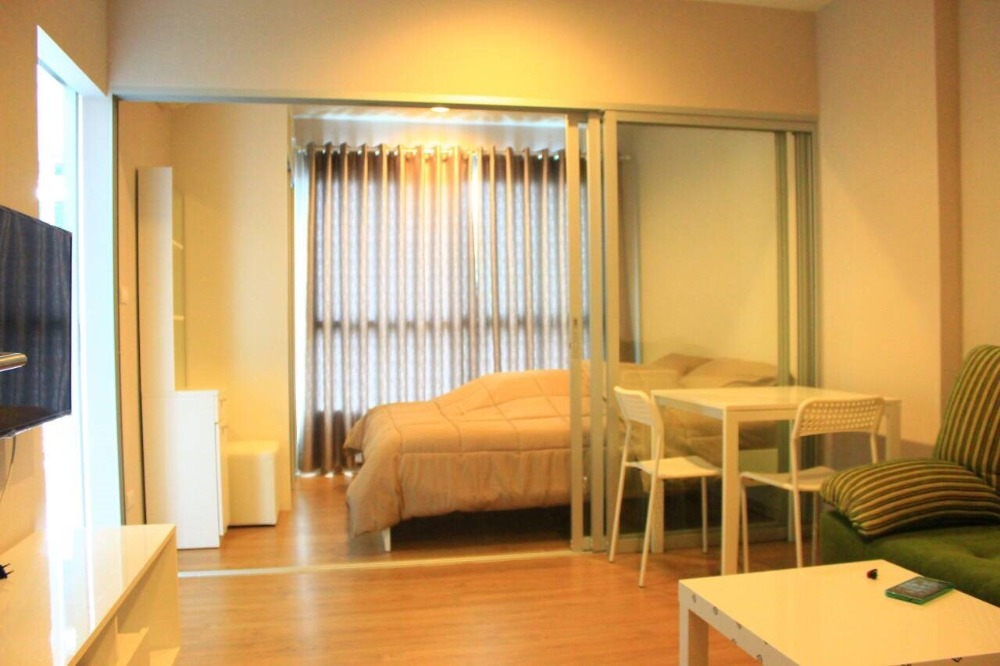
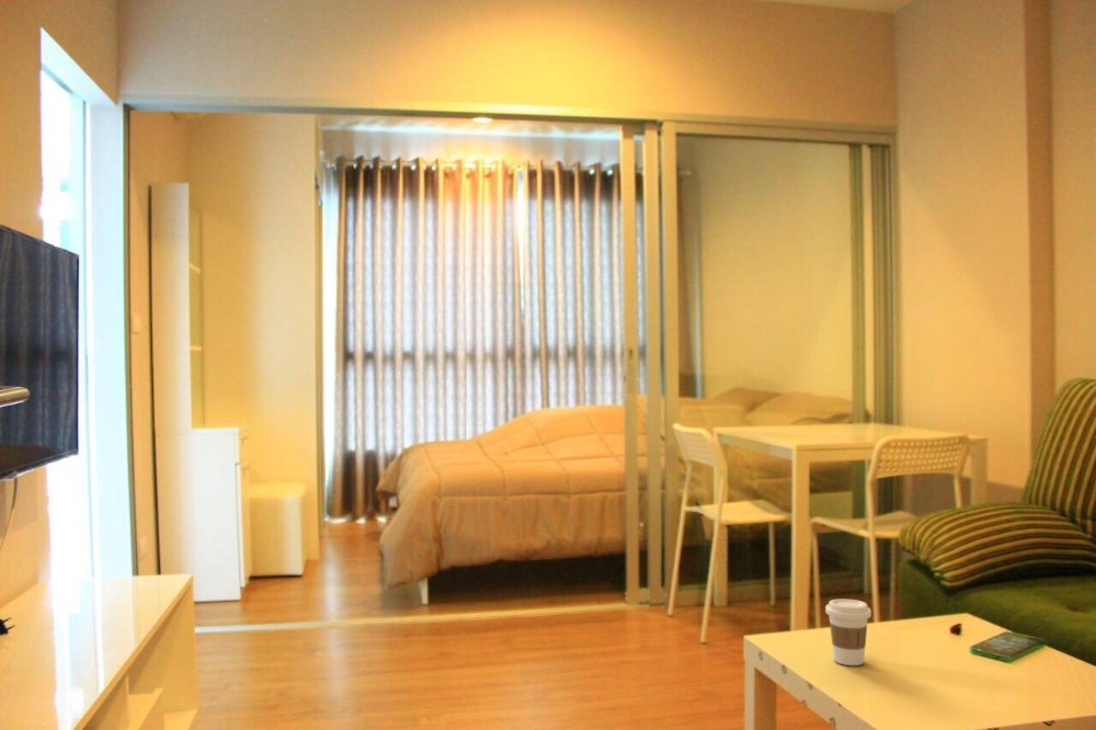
+ coffee cup [824,598,872,666]
